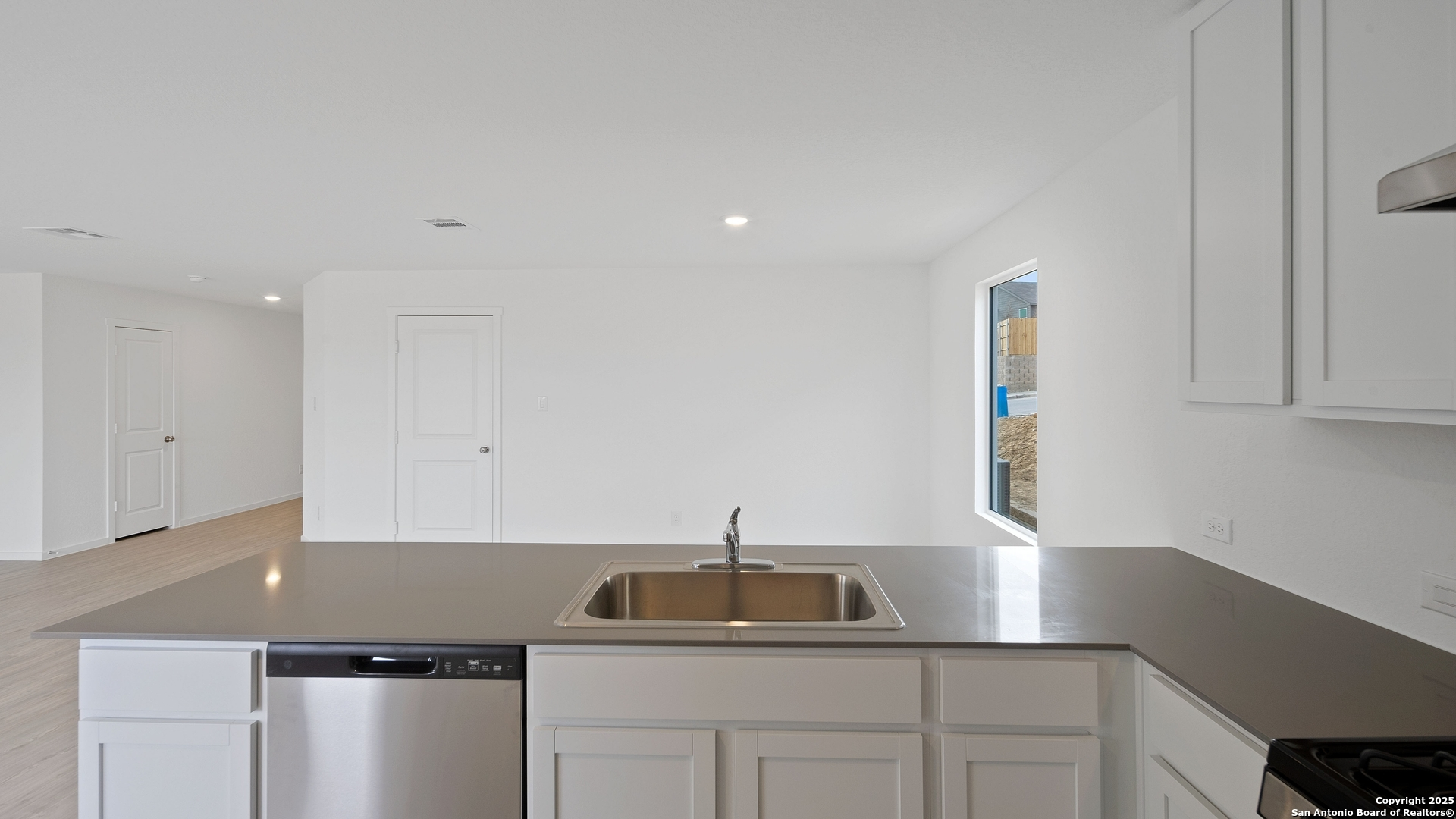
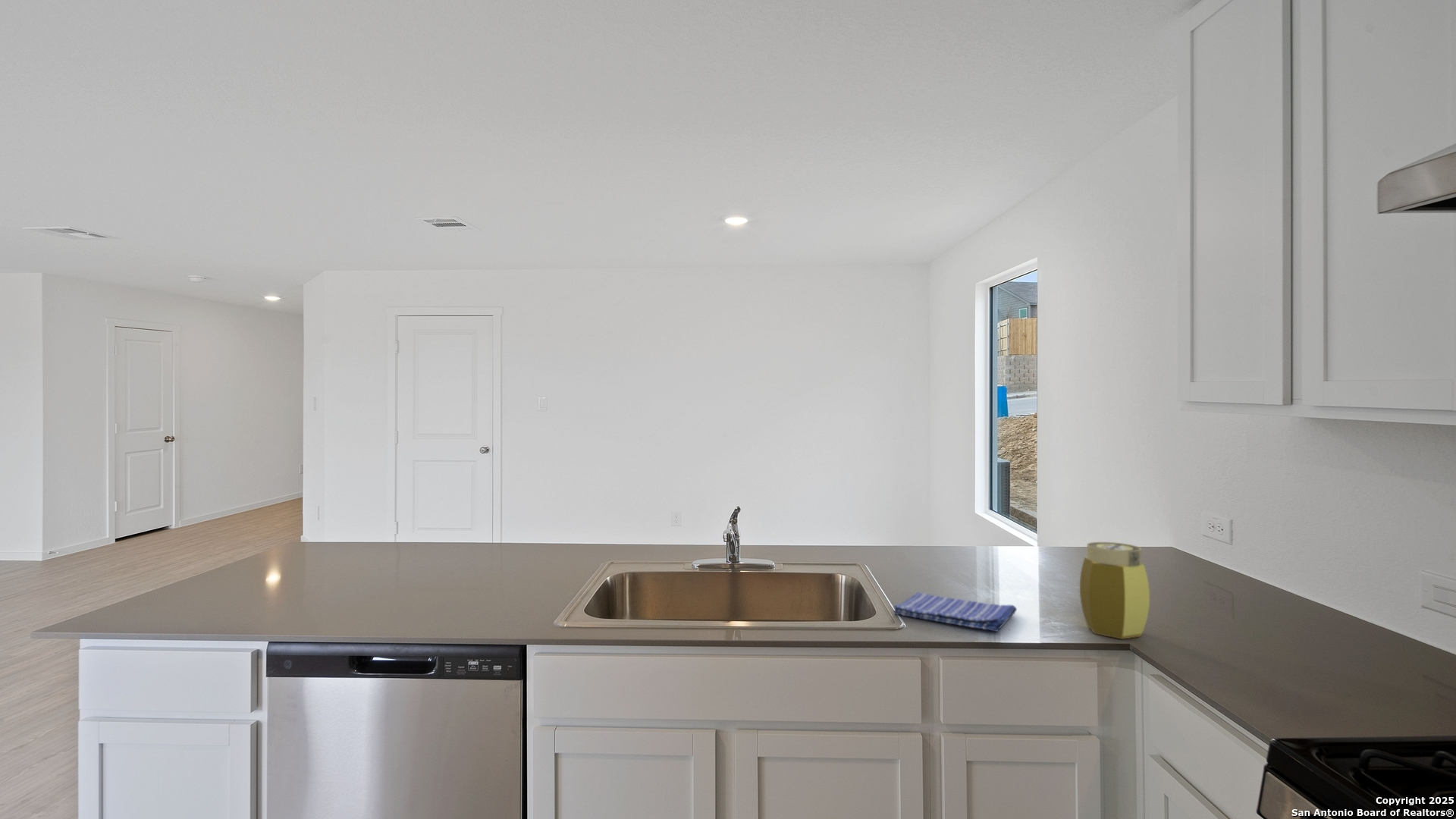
+ dish towel [893,591,1018,632]
+ jar [1079,541,1150,640]
